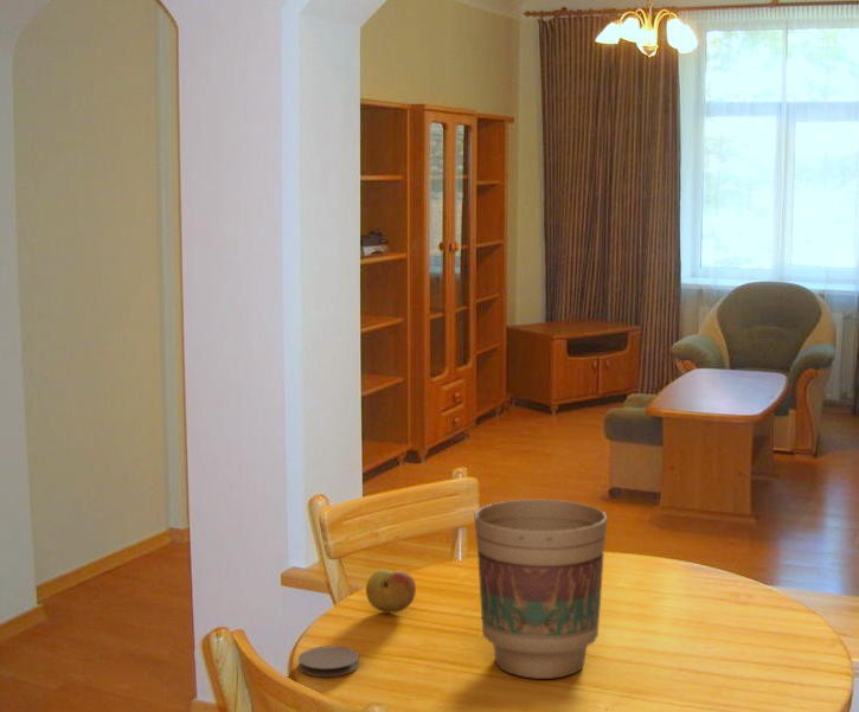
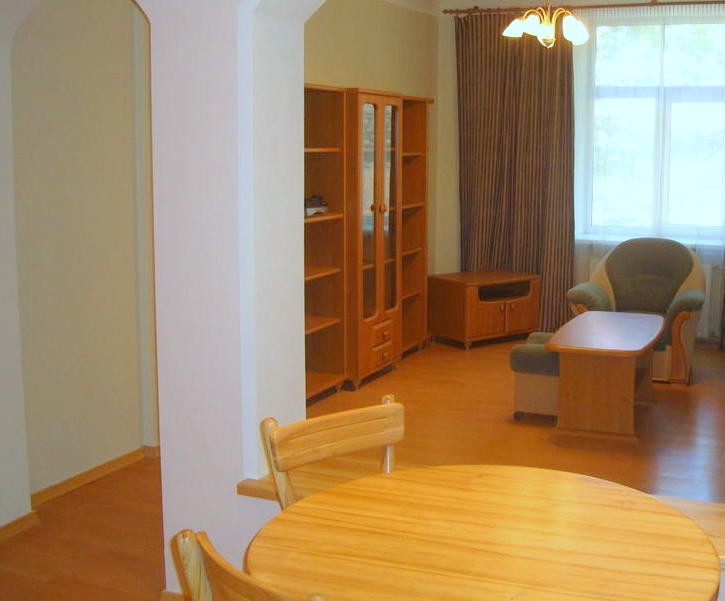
- flower pot [473,499,609,680]
- coaster [297,646,360,678]
- fruit [365,567,417,614]
